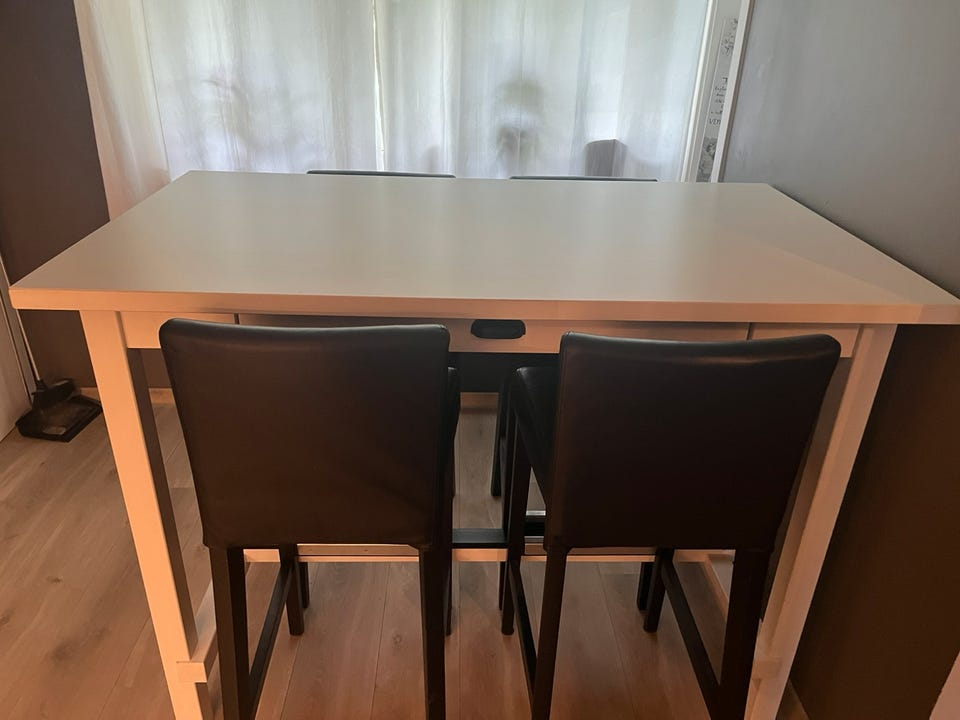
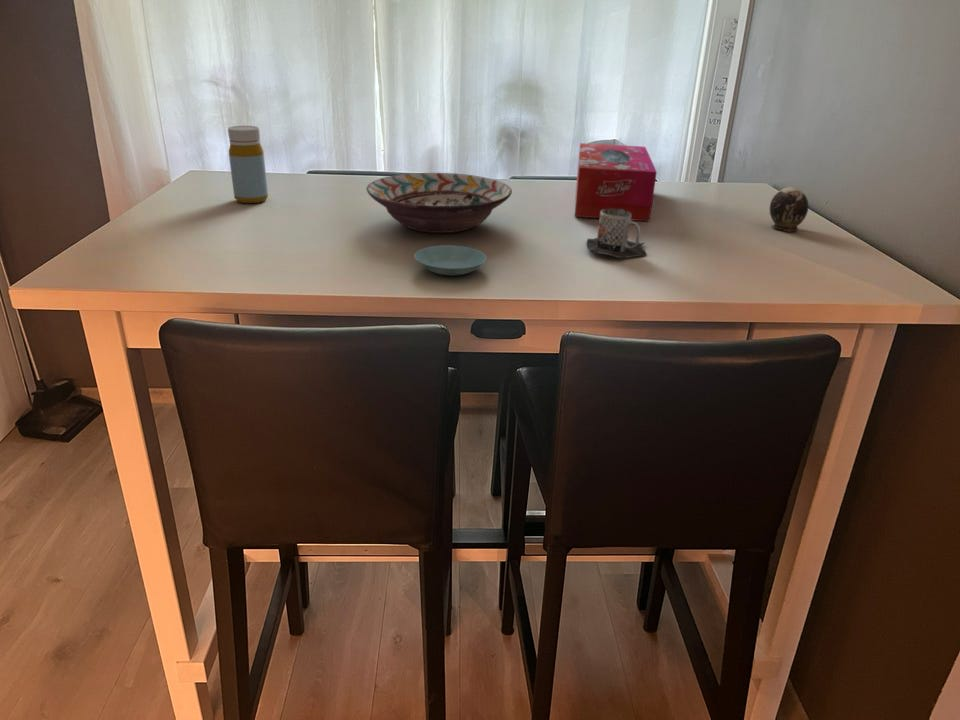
+ decorative egg [769,186,809,232]
+ saucer [413,244,488,277]
+ tissue box [574,142,658,222]
+ decorative bowl [365,172,513,234]
+ mug [585,209,647,259]
+ bottle [227,125,269,204]
